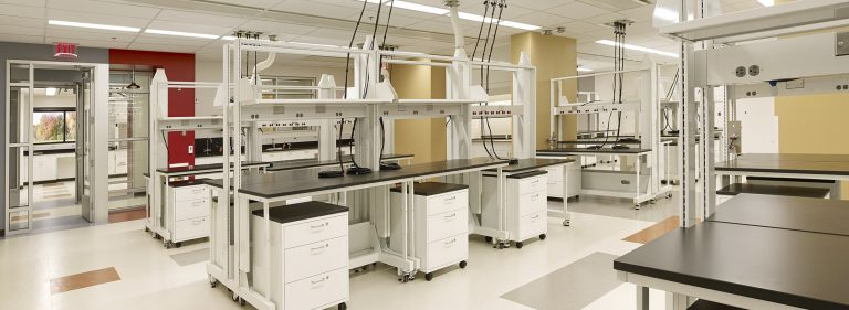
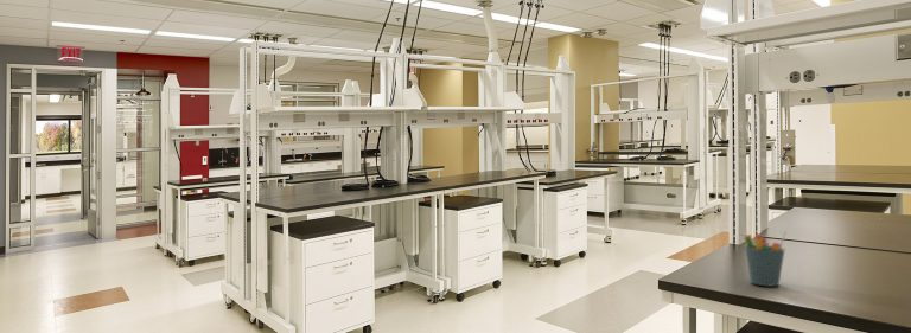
+ pen holder [743,229,788,287]
